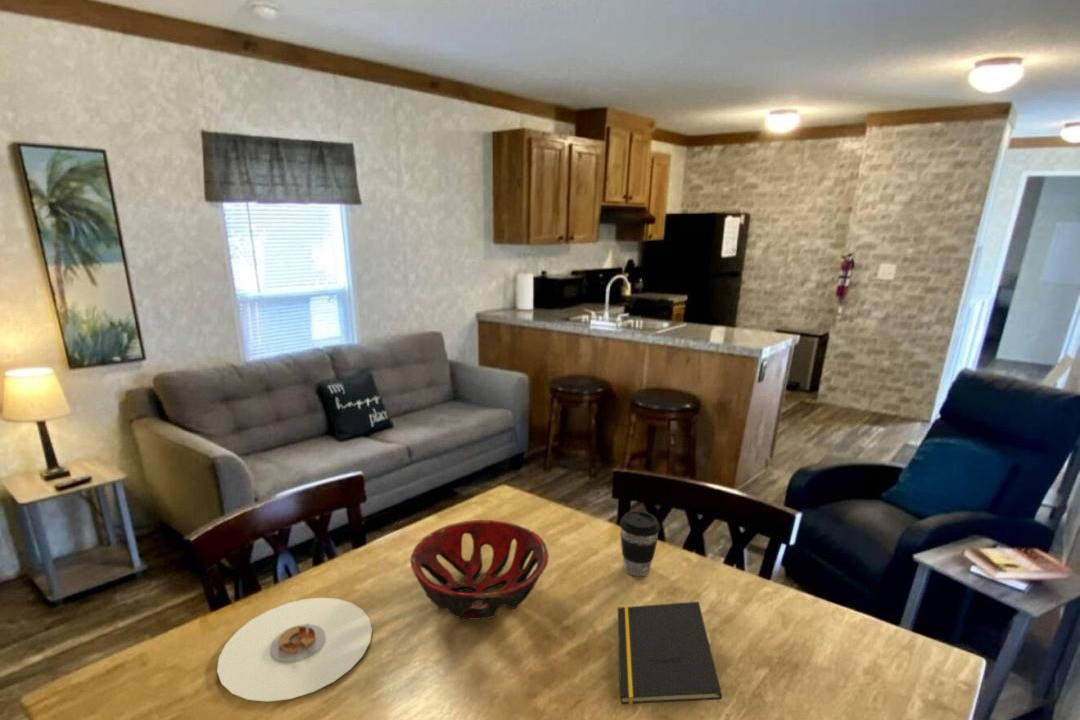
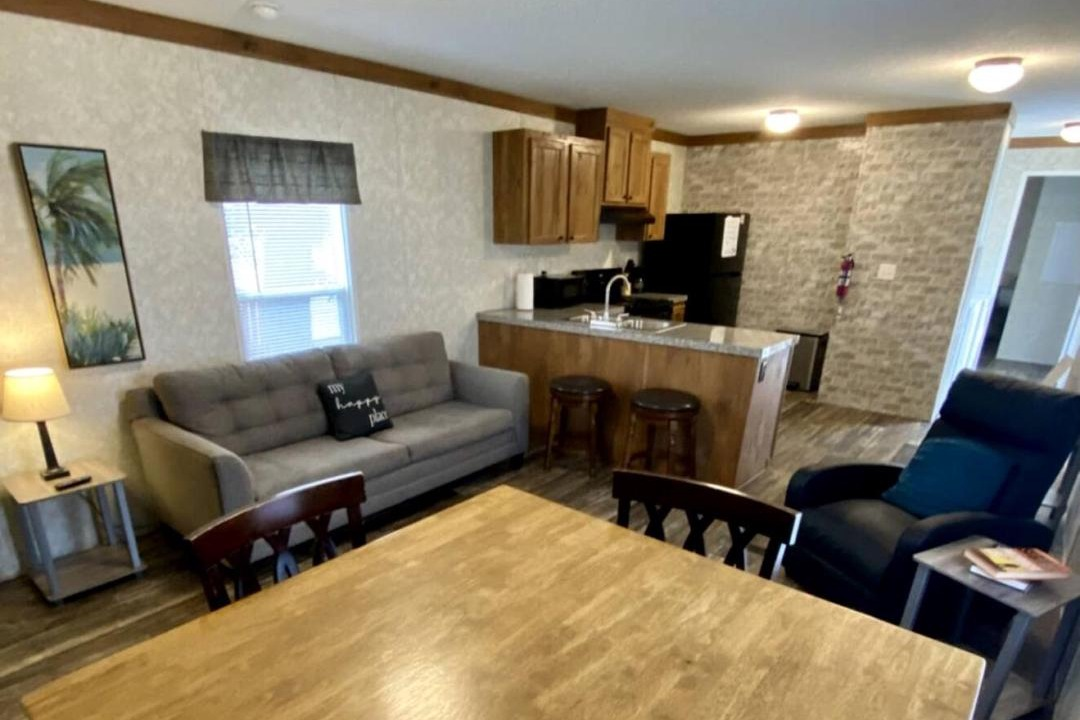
- decorative bowl [409,519,550,621]
- coffee cup [619,510,661,577]
- notepad [617,601,723,706]
- plate [216,597,373,703]
